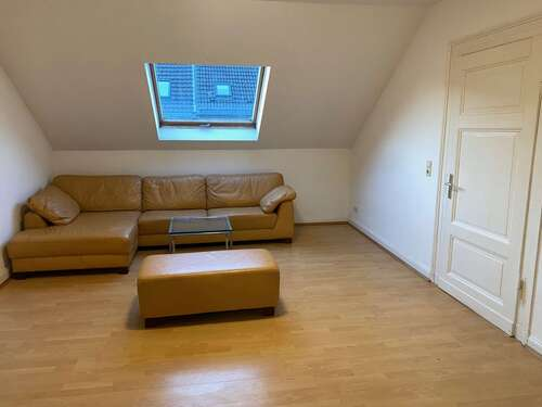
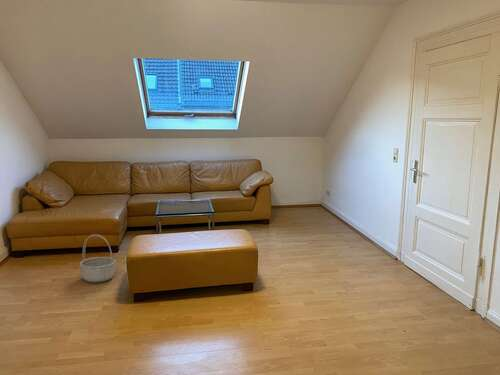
+ basket [78,233,116,283]
